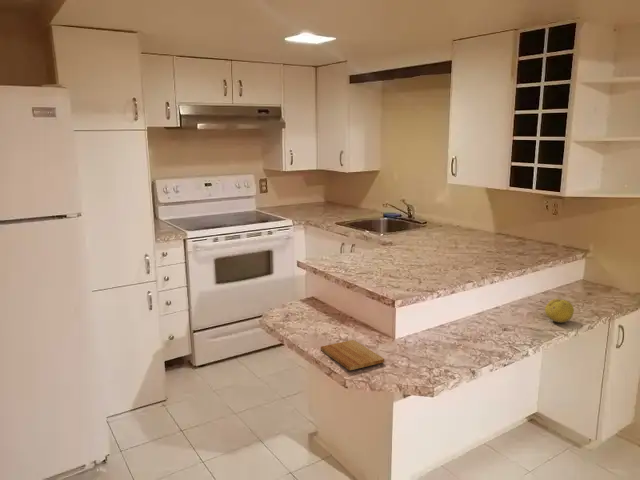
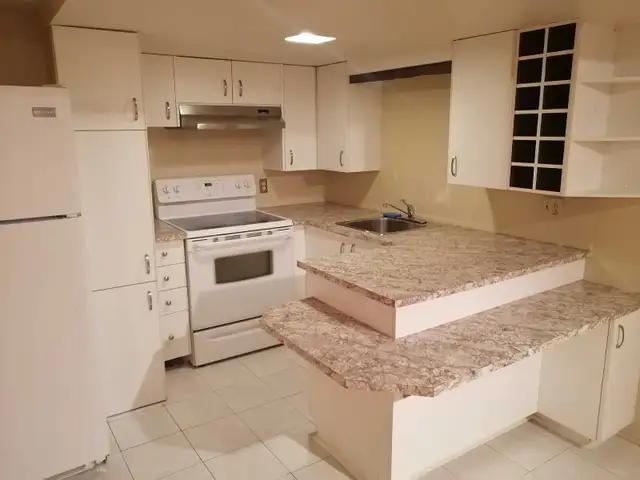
- cutting board [320,339,385,371]
- fruit [544,298,575,324]
